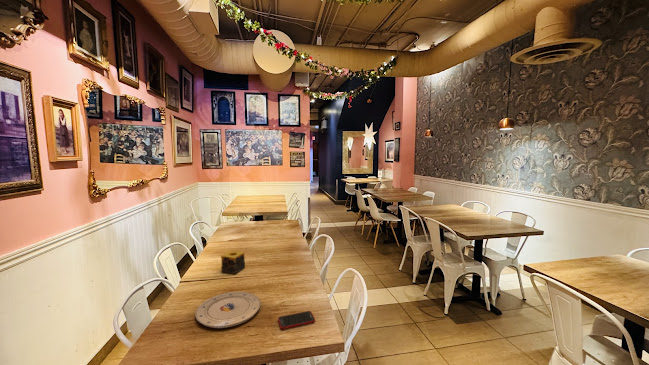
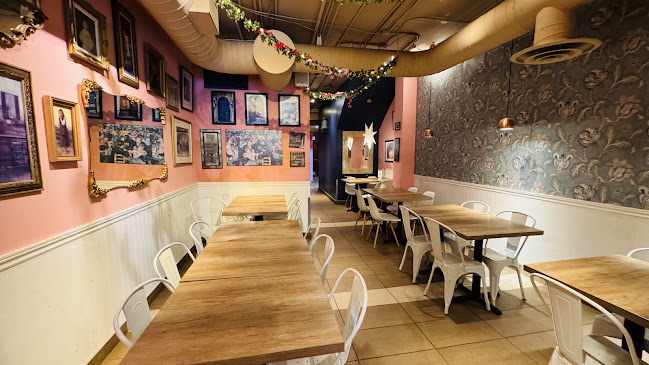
- cell phone [277,310,316,330]
- candle [220,250,246,275]
- plate [195,291,262,329]
